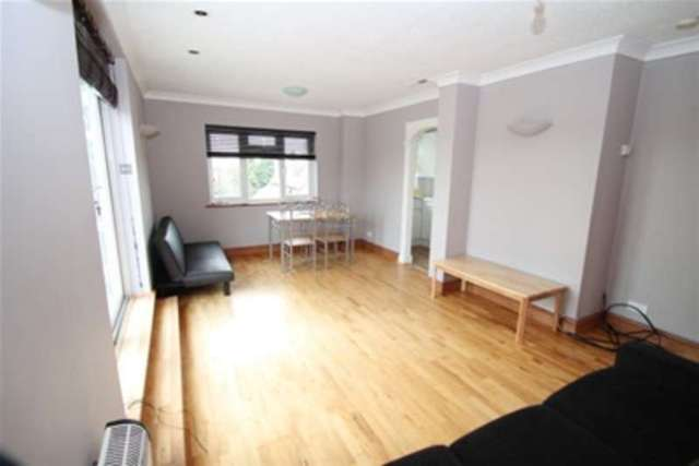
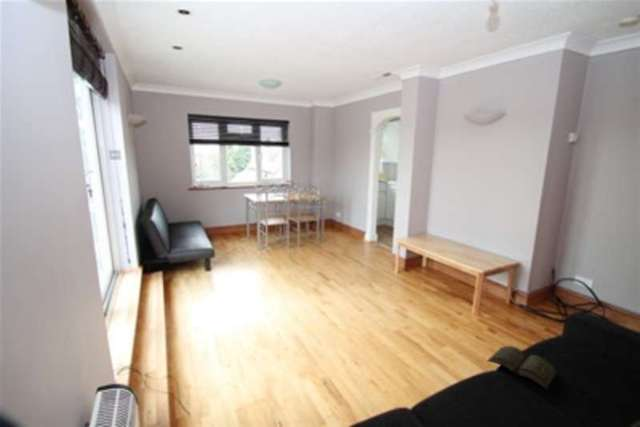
+ diary [486,345,559,391]
